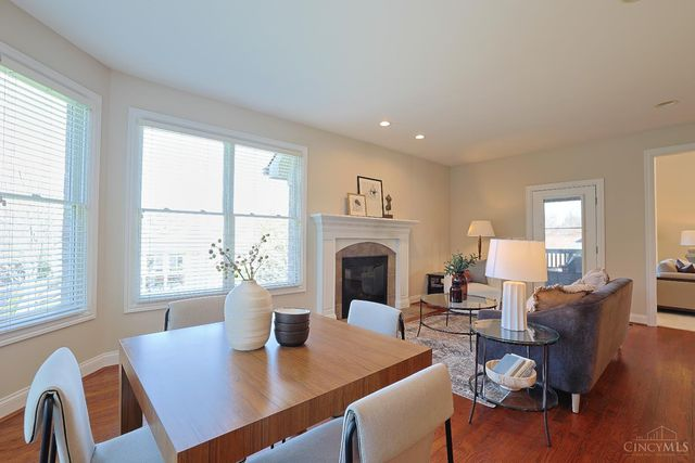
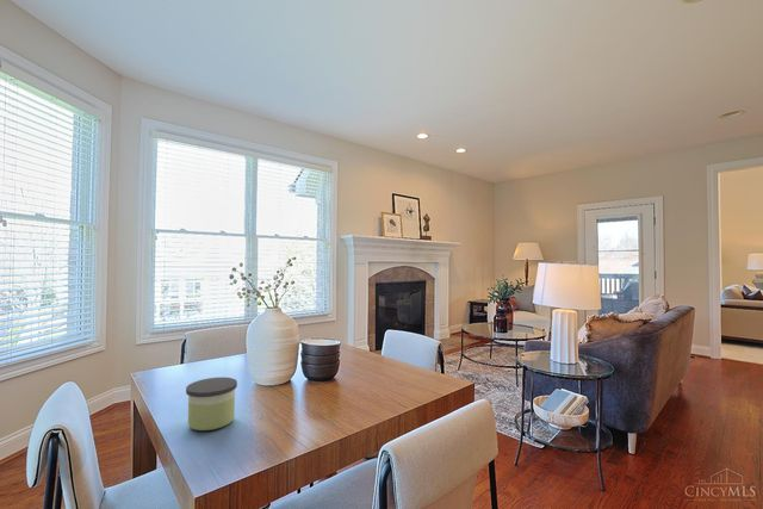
+ candle [185,377,238,432]
